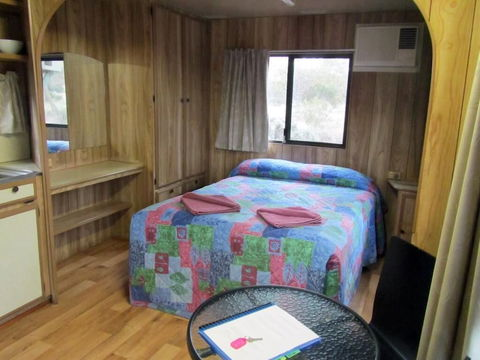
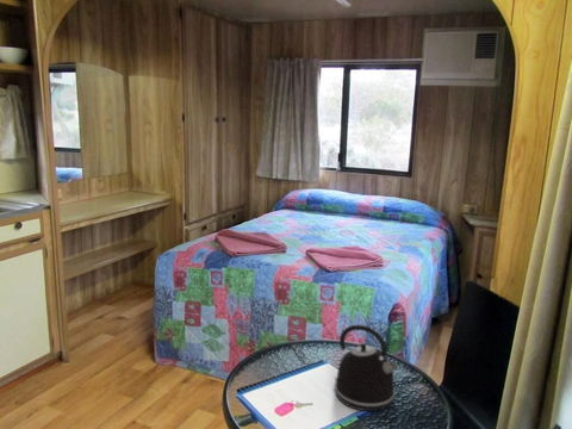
+ kettle [334,324,399,412]
